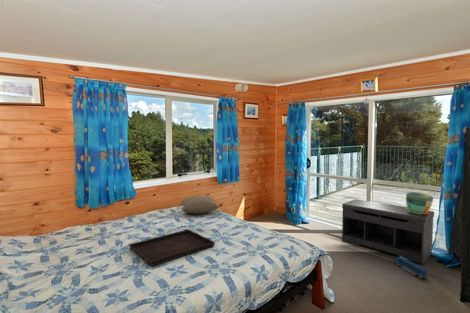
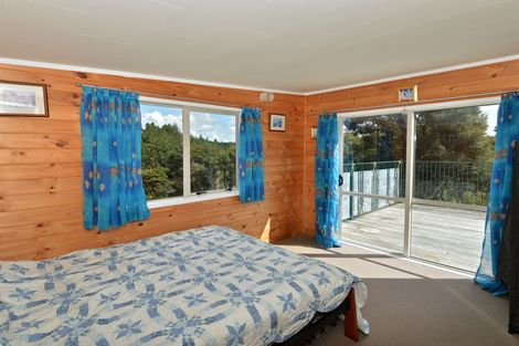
- serving tray [128,228,216,267]
- pillow [180,195,221,215]
- planter pot [405,191,434,214]
- toy train [395,256,428,280]
- bench [341,198,435,265]
